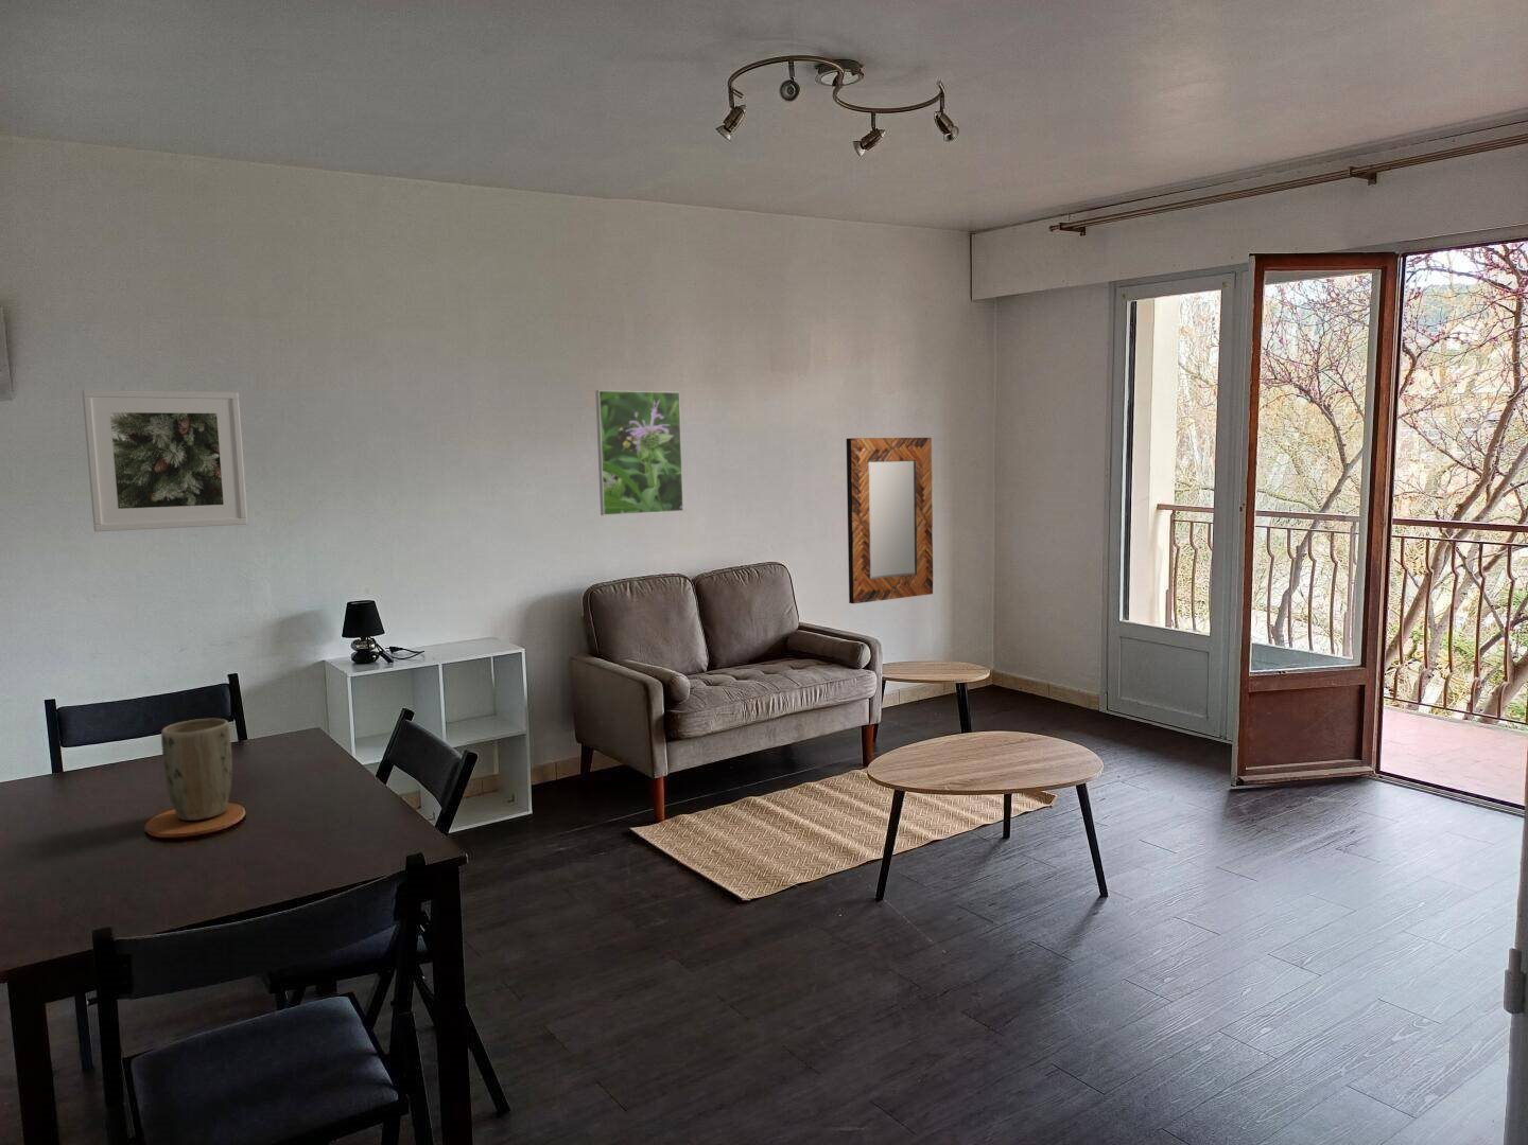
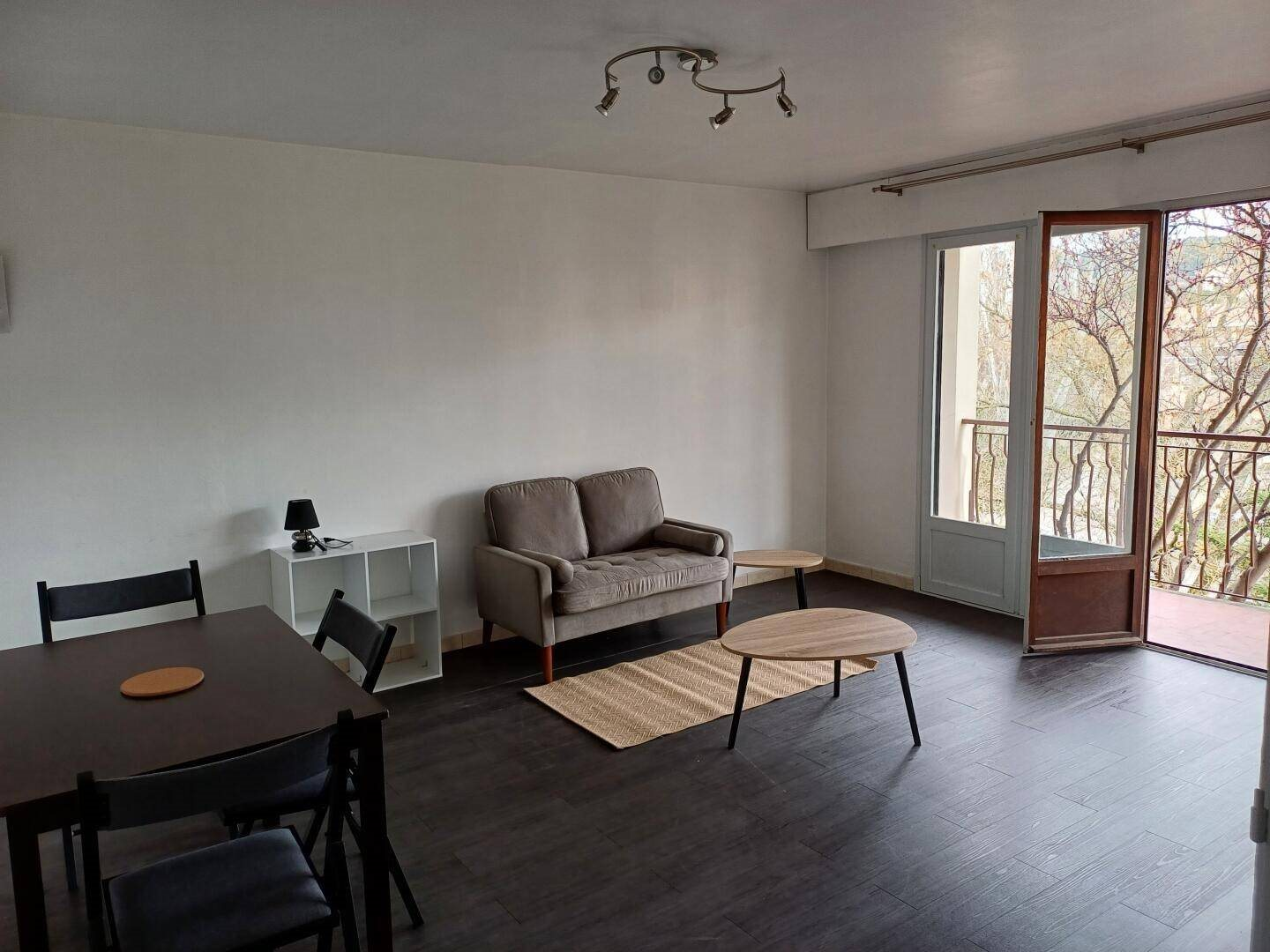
- home mirror [846,437,934,604]
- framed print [82,390,248,533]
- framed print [594,390,685,516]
- plant pot [160,718,233,821]
